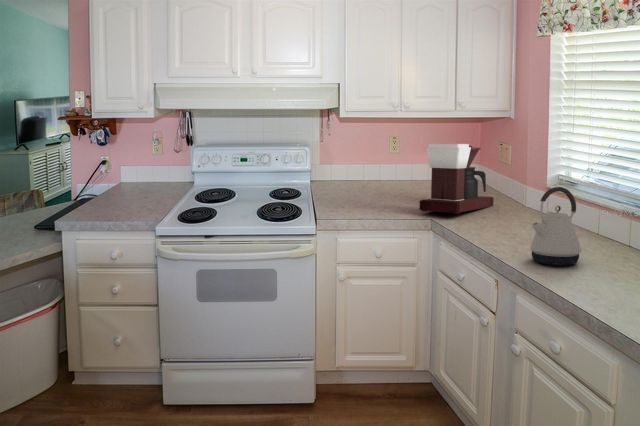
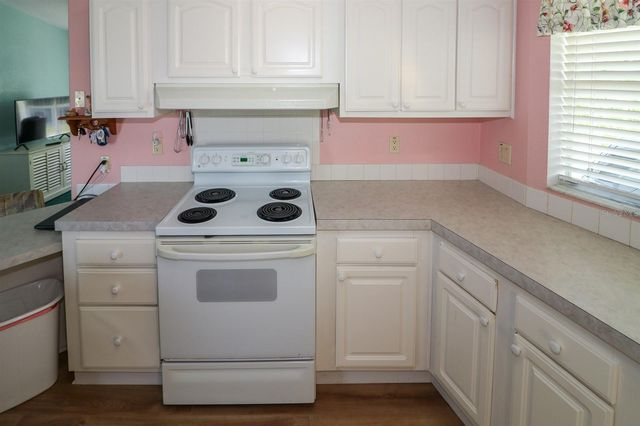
- coffee maker [419,143,495,215]
- kettle [529,186,582,266]
